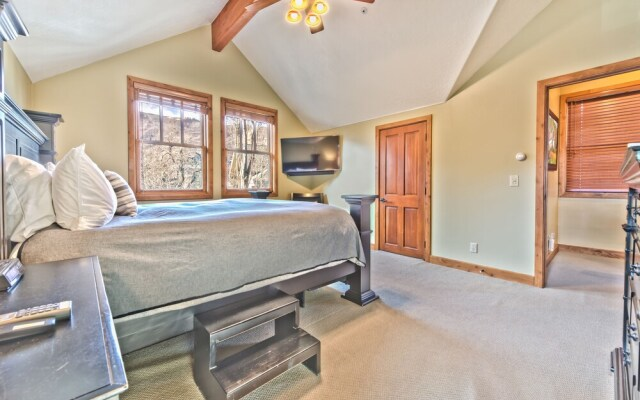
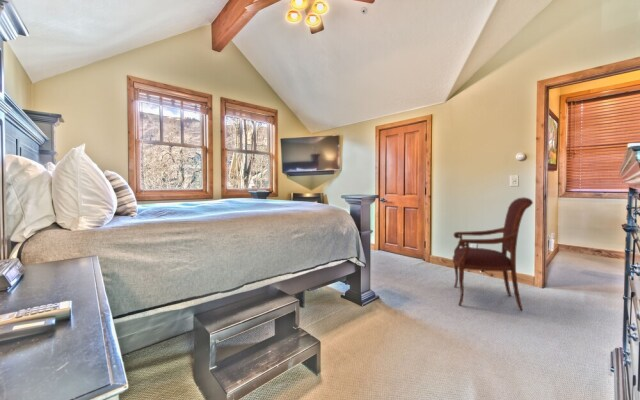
+ armchair [452,196,534,311]
